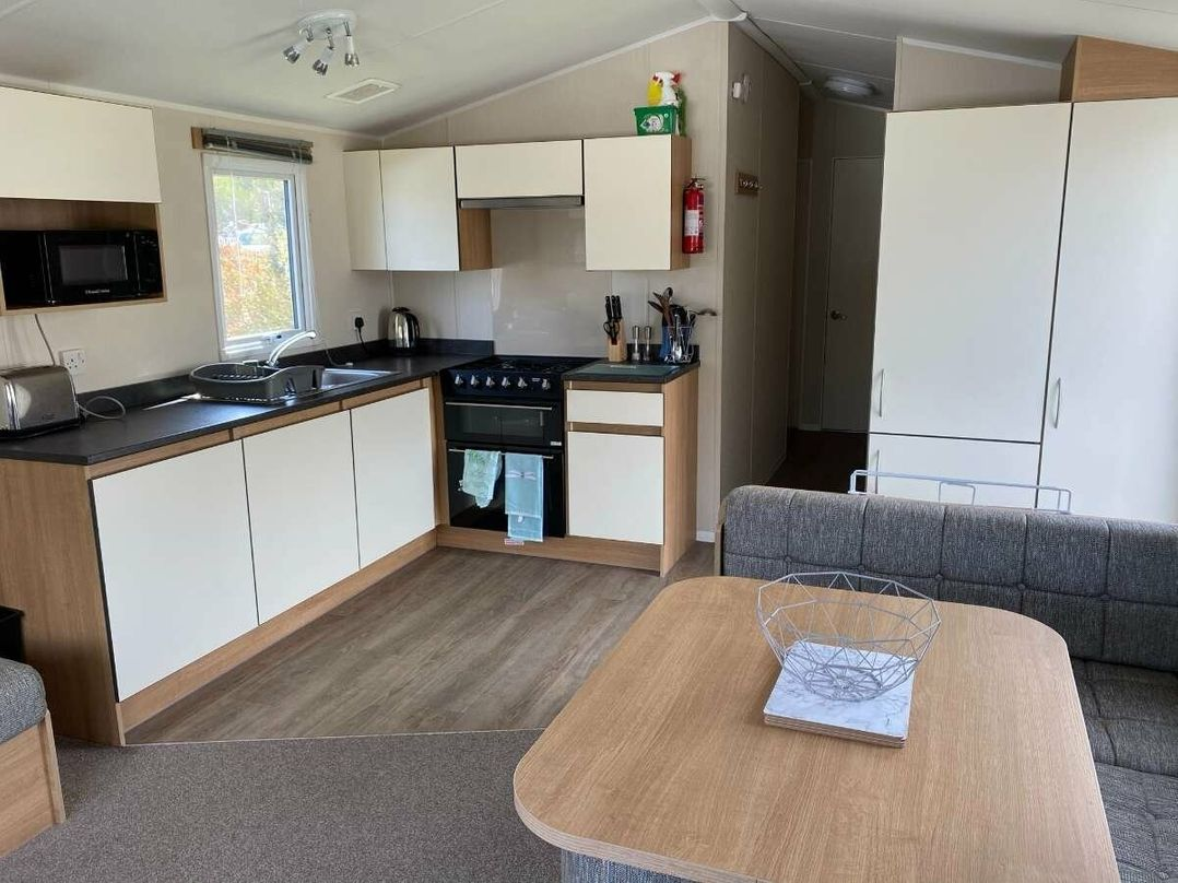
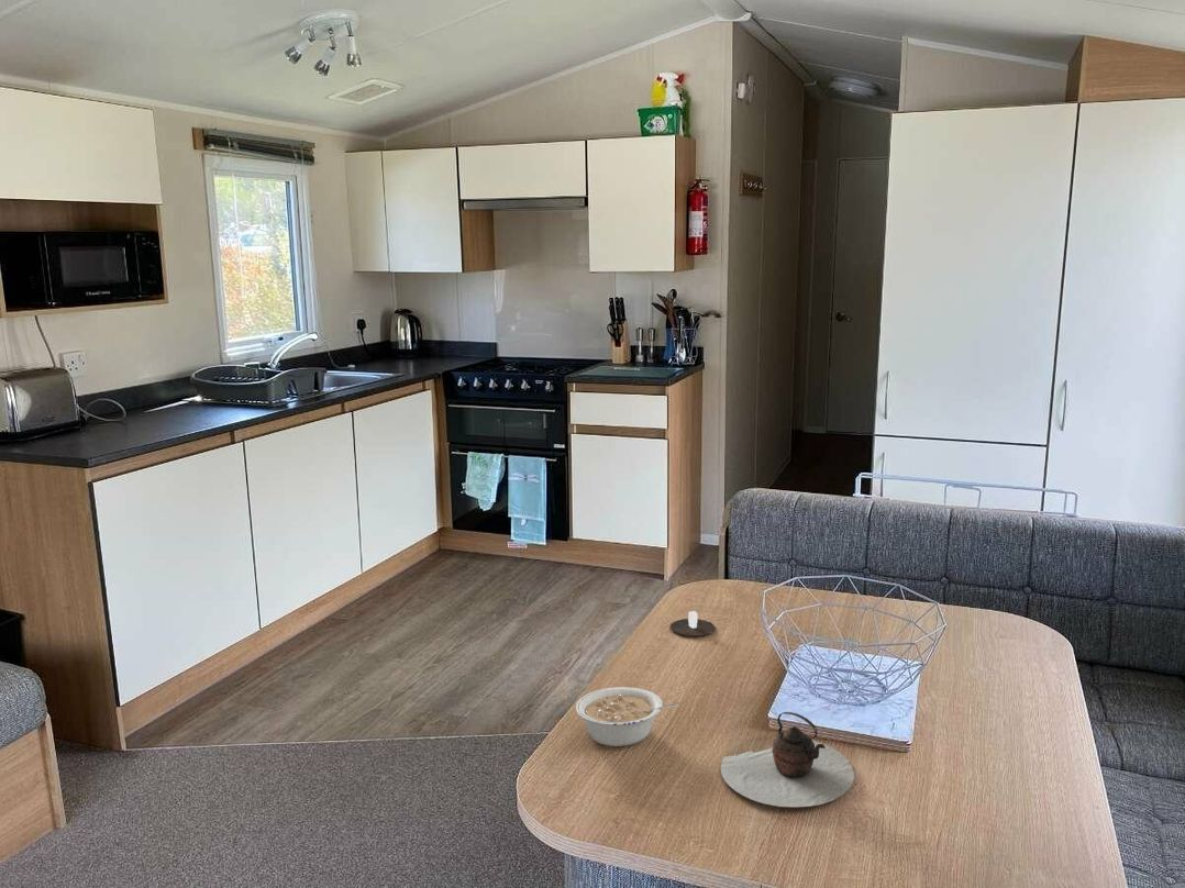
+ teapot [720,711,855,808]
+ candle [669,610,717,637]
+ legume [575,686,680,747]
